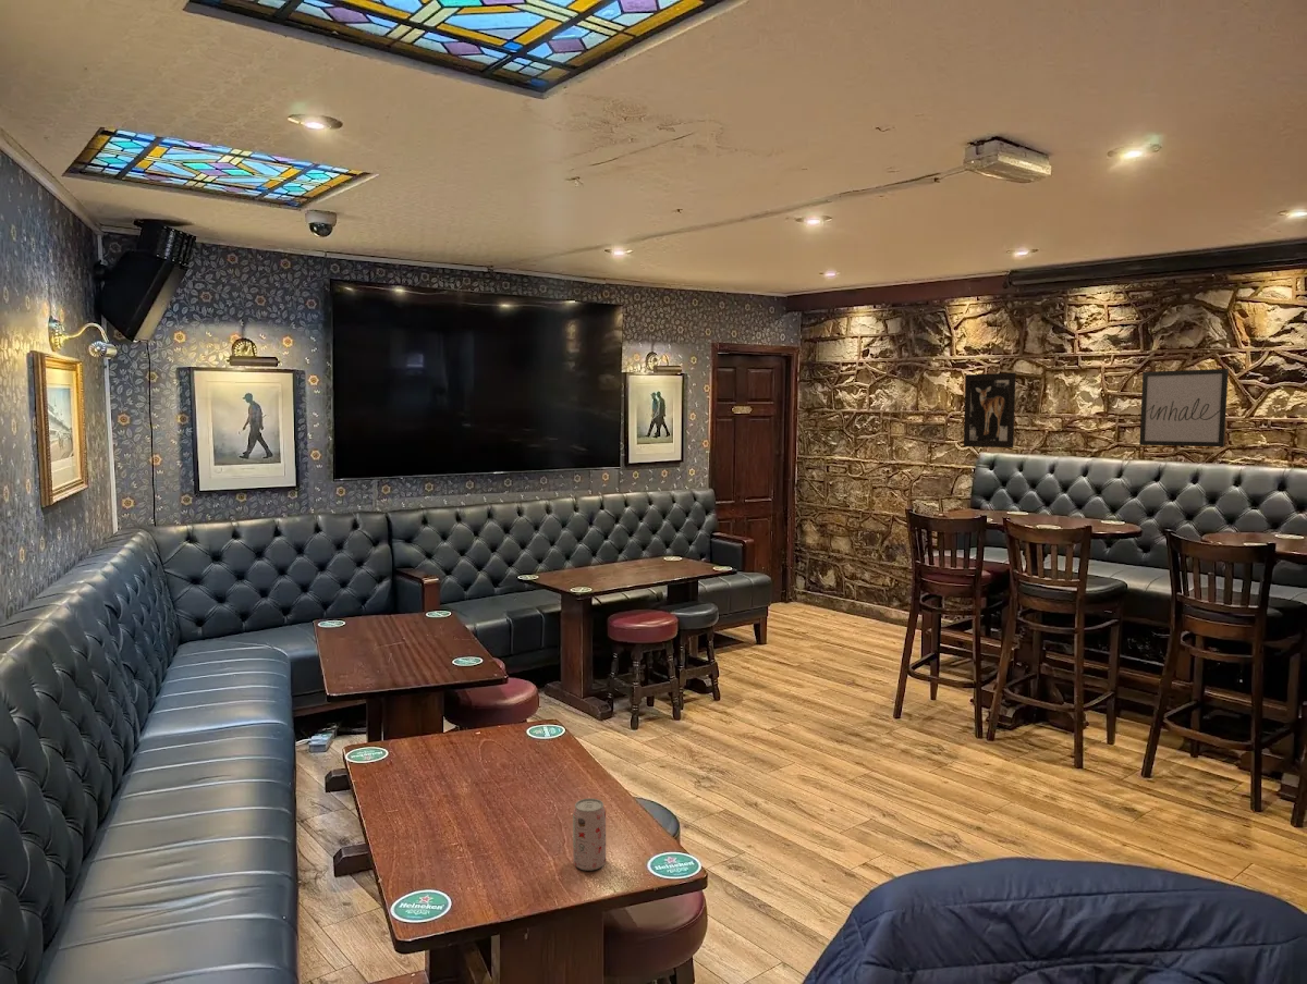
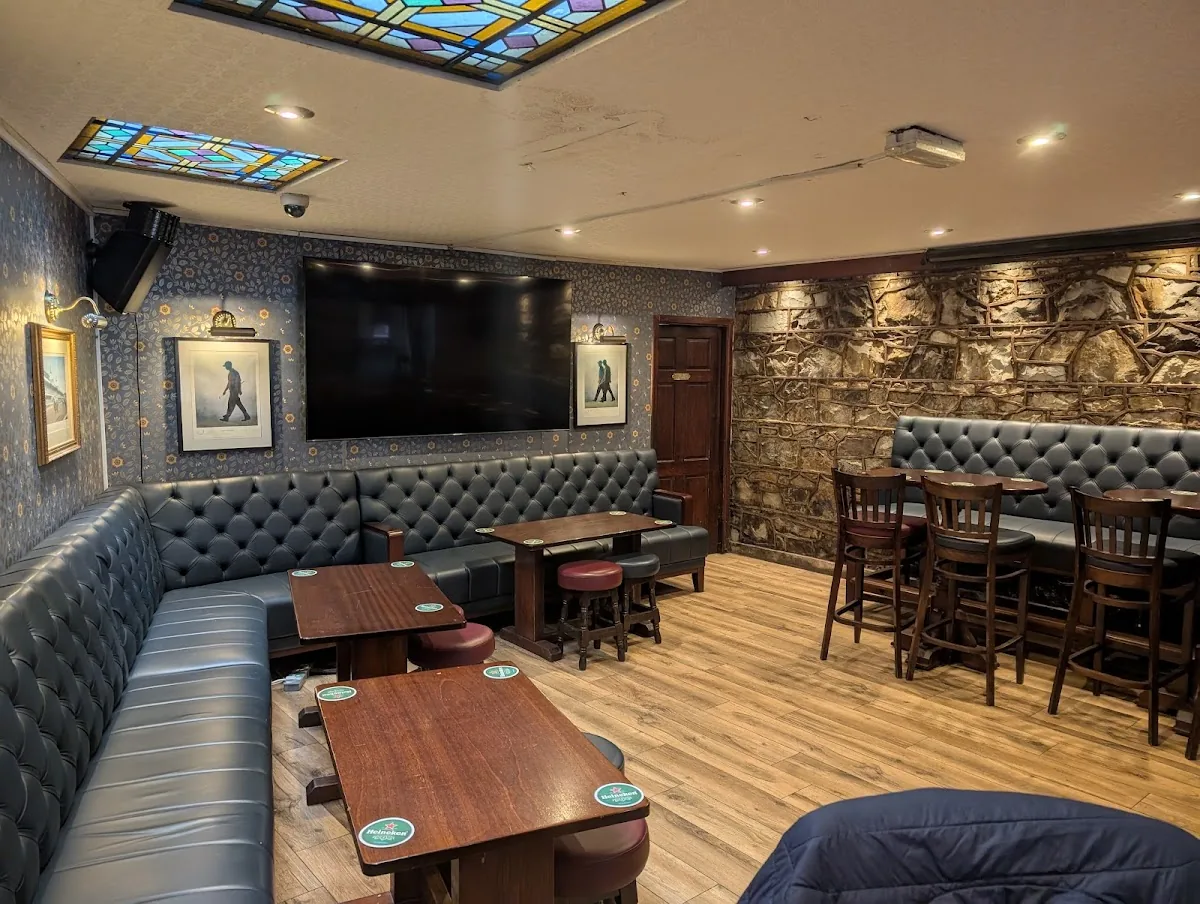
- beverage can [572,798,607,872]
- wall art [1138,368,1230,447]
- wall art [963,372,1016,448]
